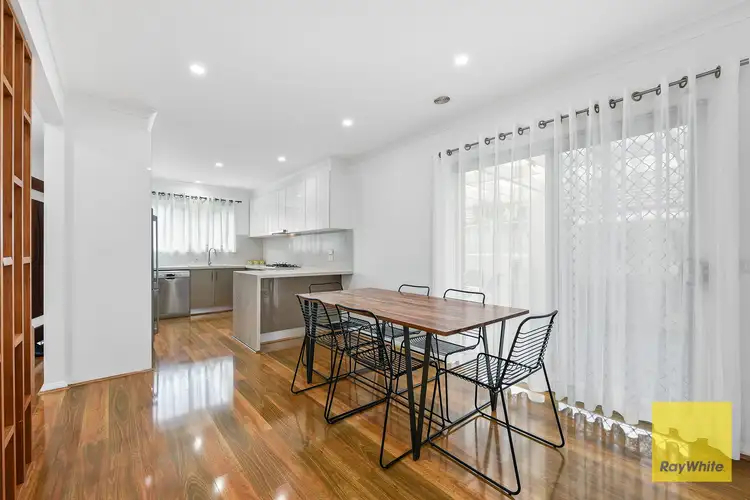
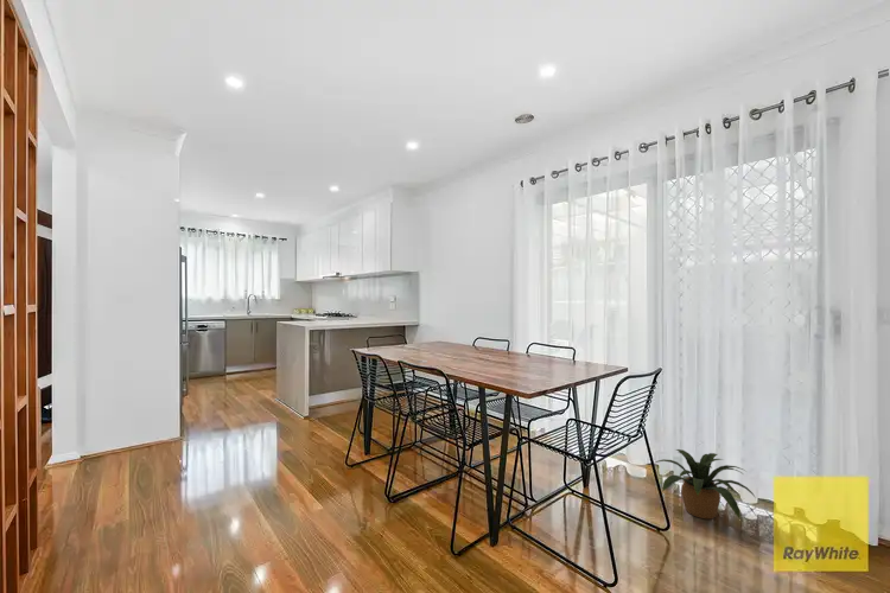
+ potted plant [653,448,757,521]
